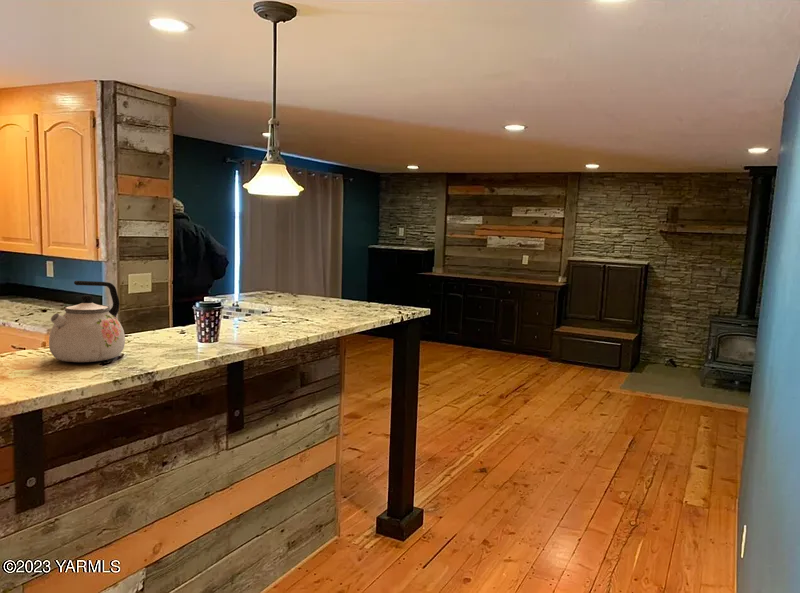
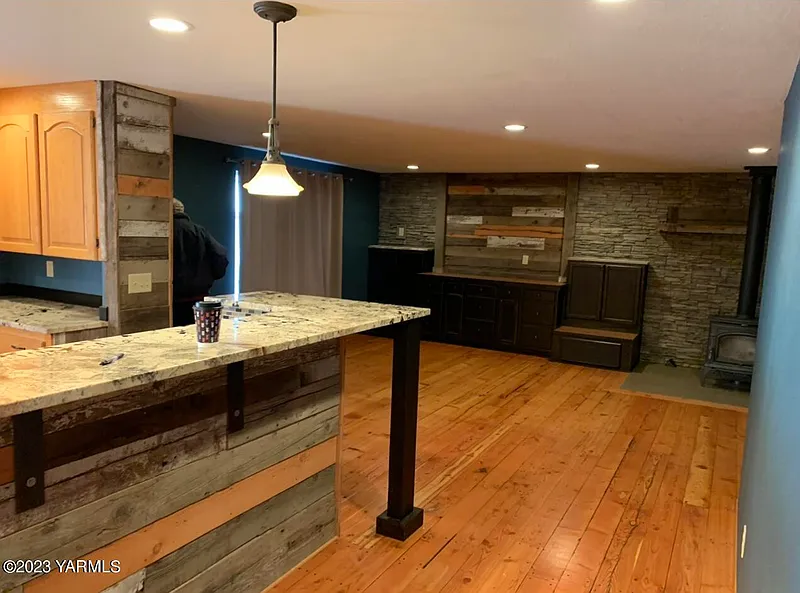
- kettle [48,280,126,363]
